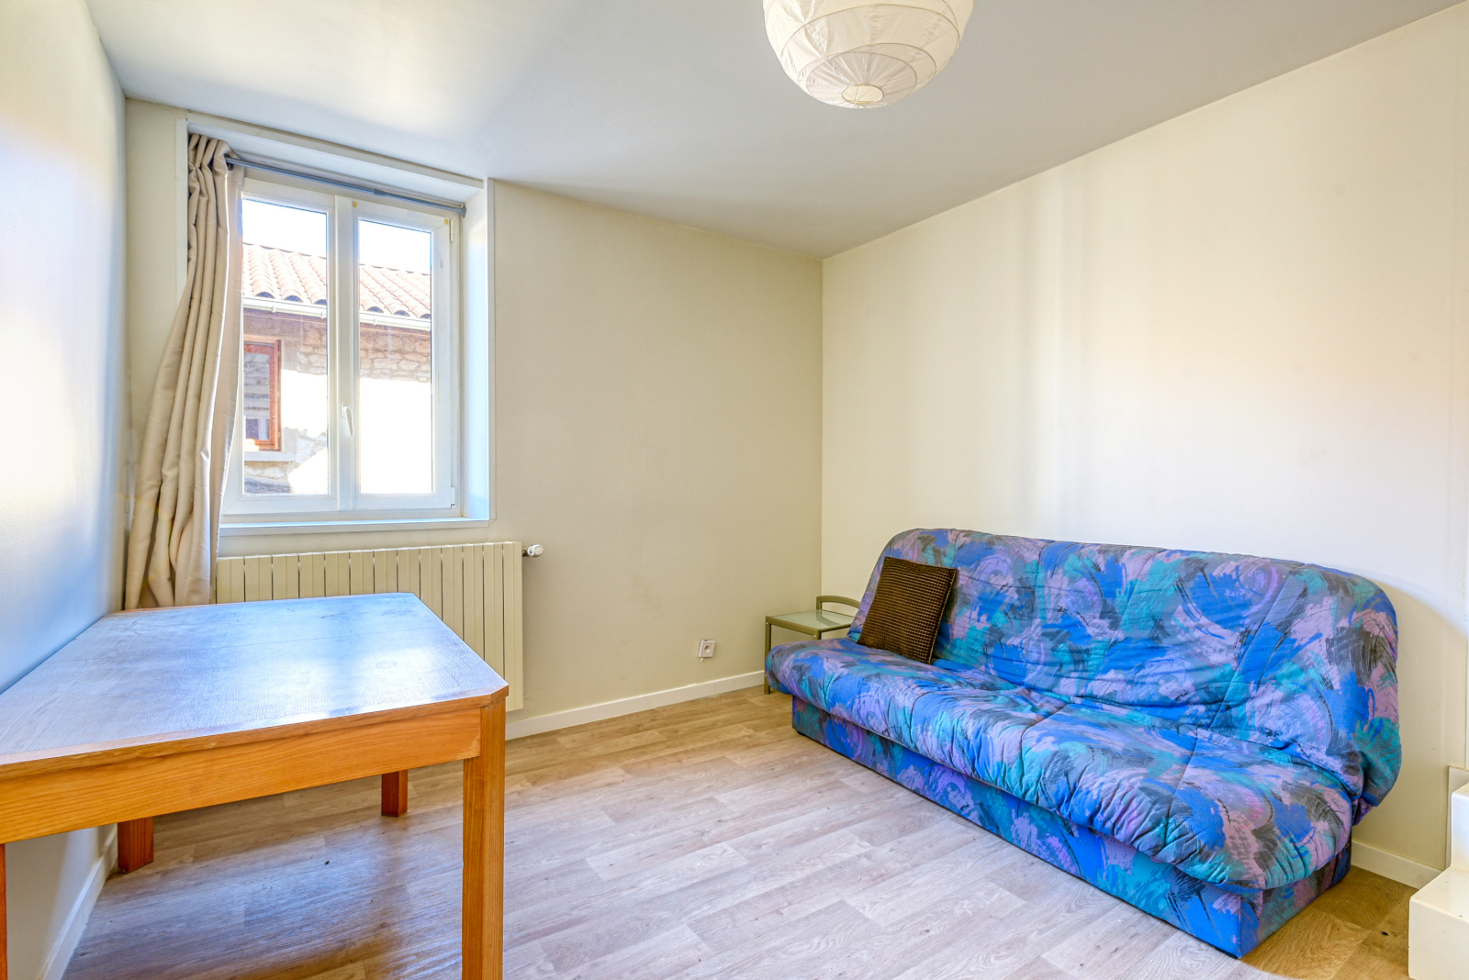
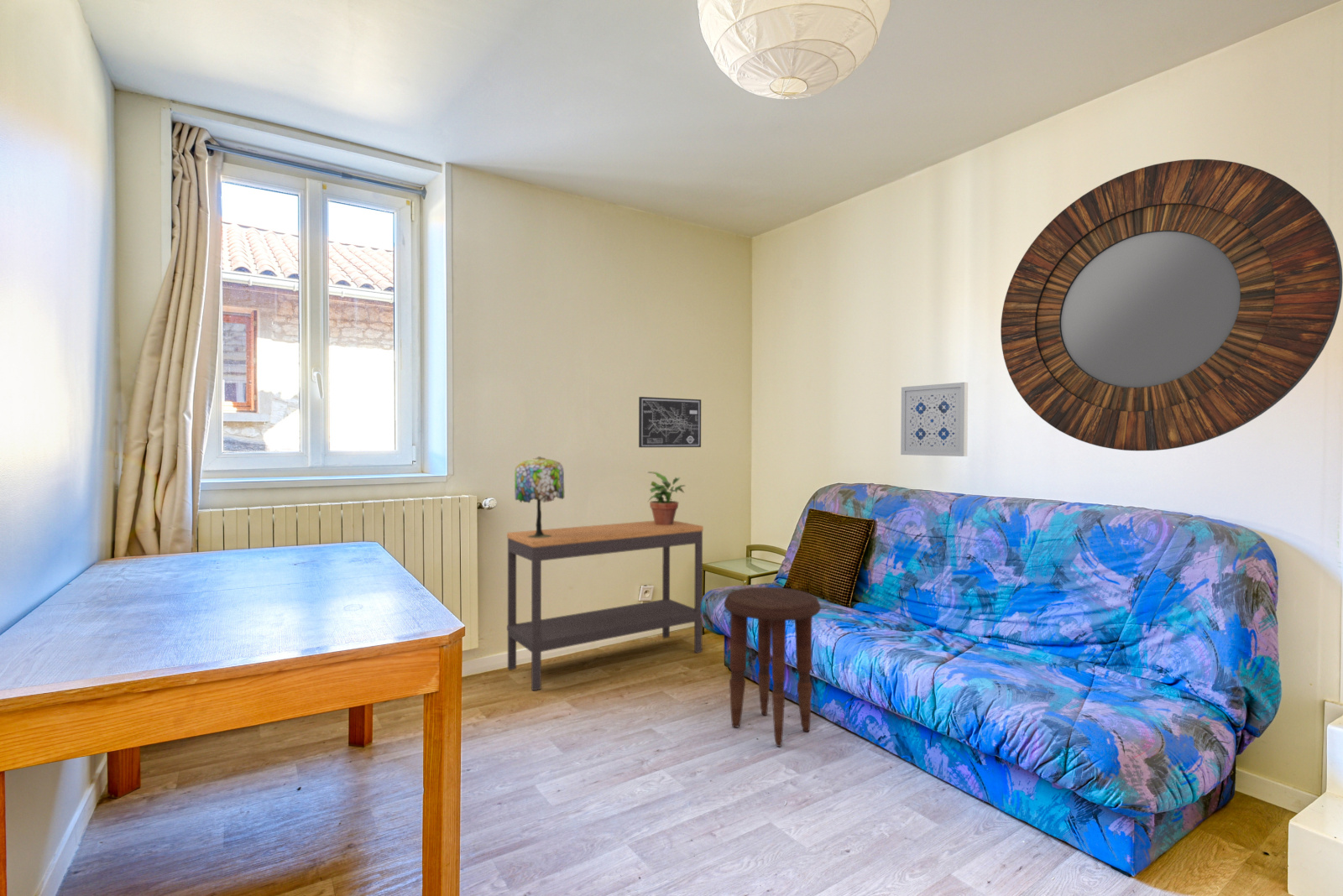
+ home mirror [1000,159,1343,451]
+ console table [506,520,704,691]
+ table lamp [514,456,565,538]
+ side table [724,586,822,748]
+ potted plant [646,471,687,525]
+ wall art [638,396,702,448]
+ wall art [900,382,969,457]
